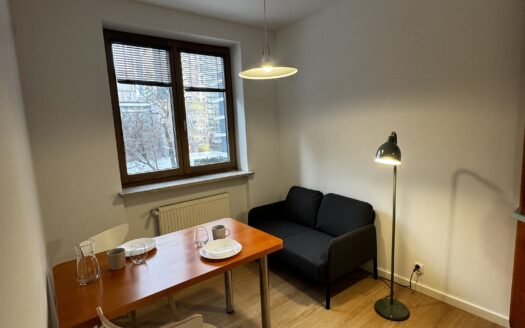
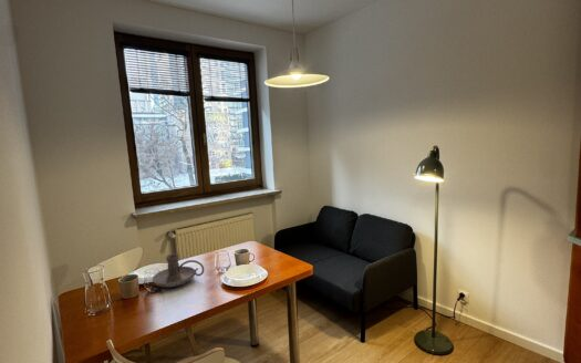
+ candle holder [152,252,205,288]
